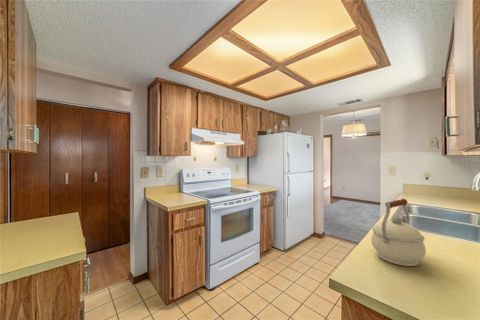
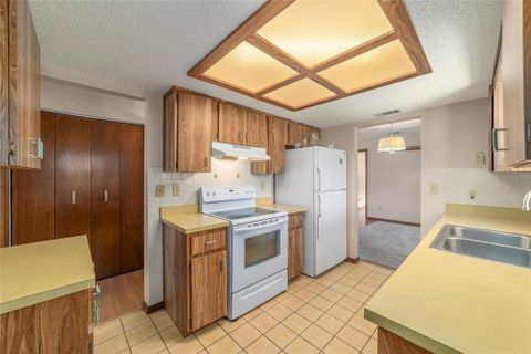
- kettle [370,198,427,267]
